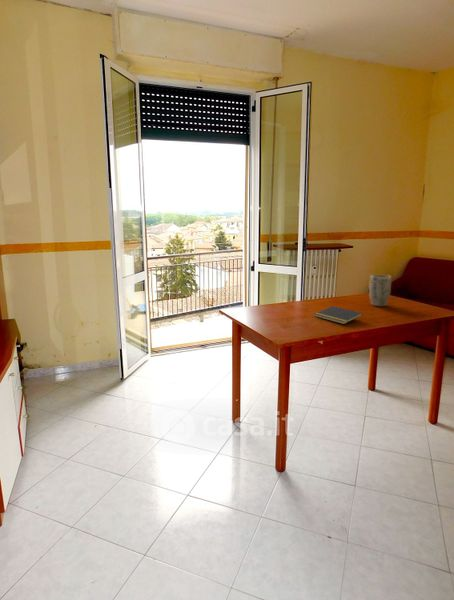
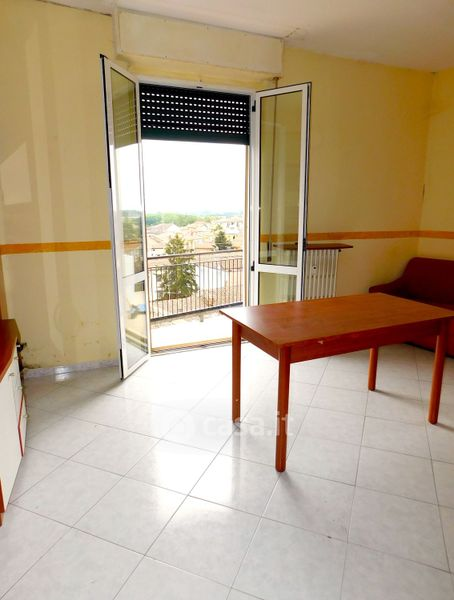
- plant pot [368,274,392,307]
- notepad [314,305,364,325]
